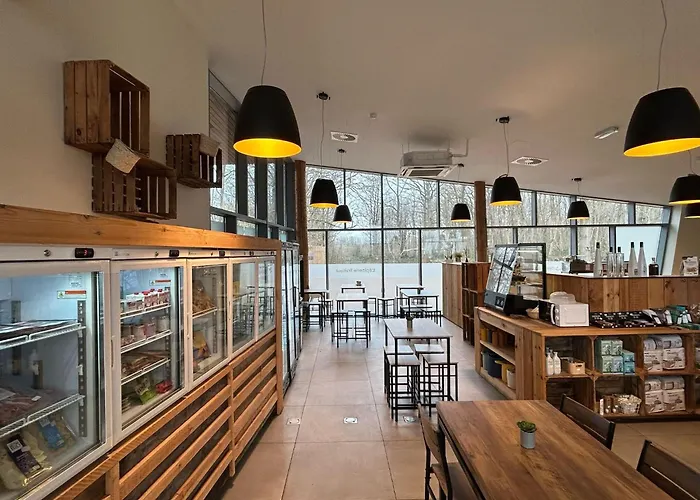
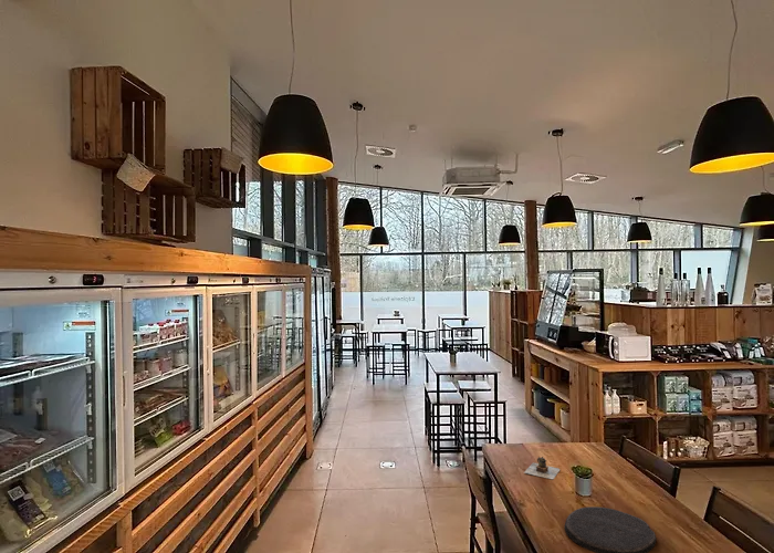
+ plate [564,505,657,553]
+ teapot [523,456,561,480]
